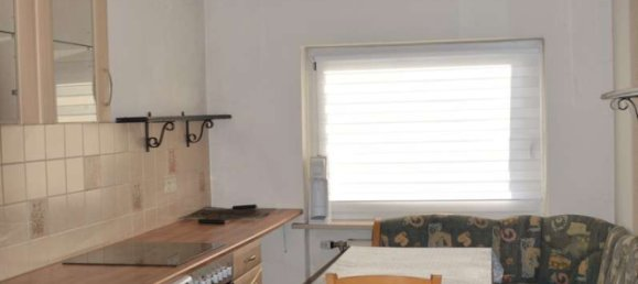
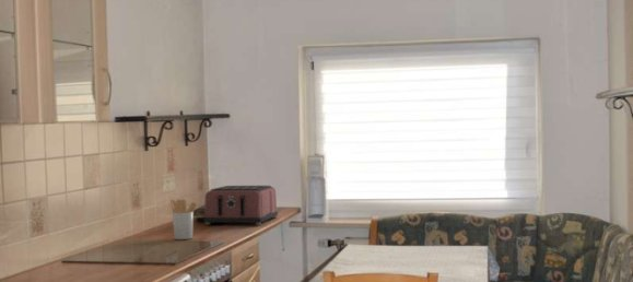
+ utensil holder [169,198,198,240]
+ toaster [202,185,279,226]
